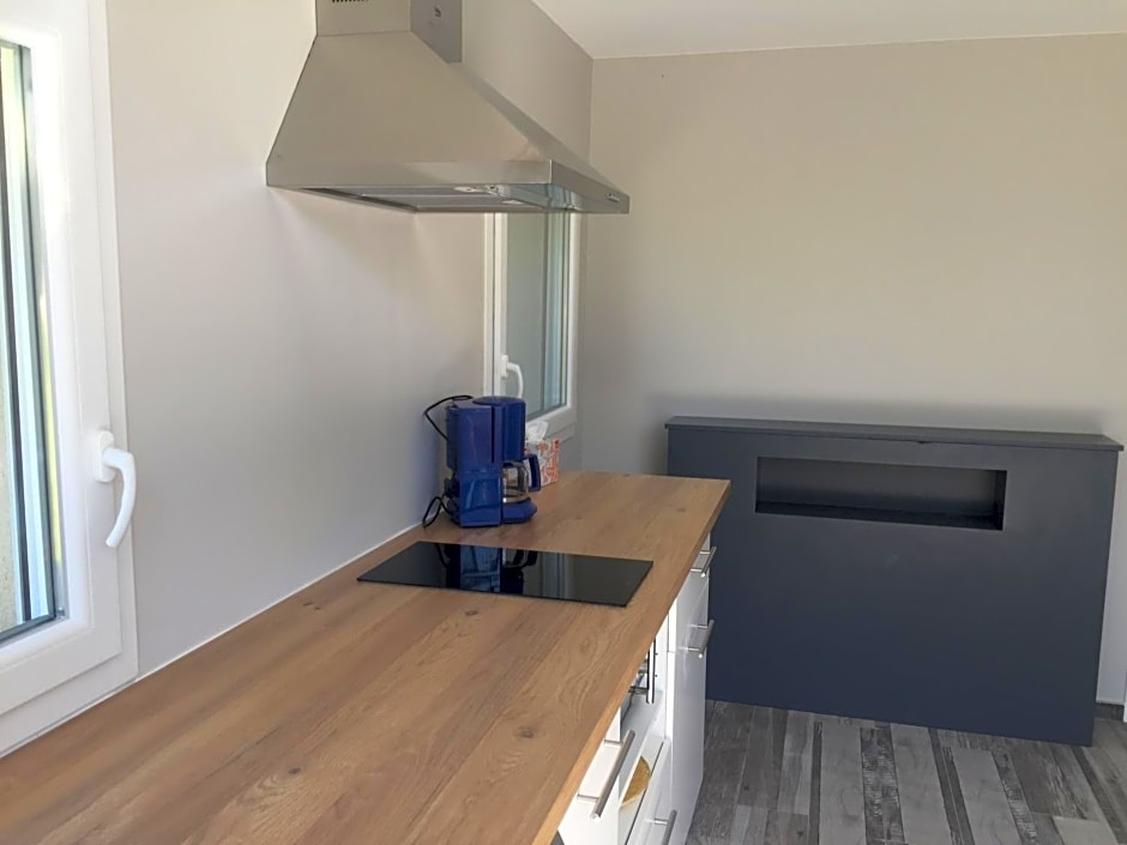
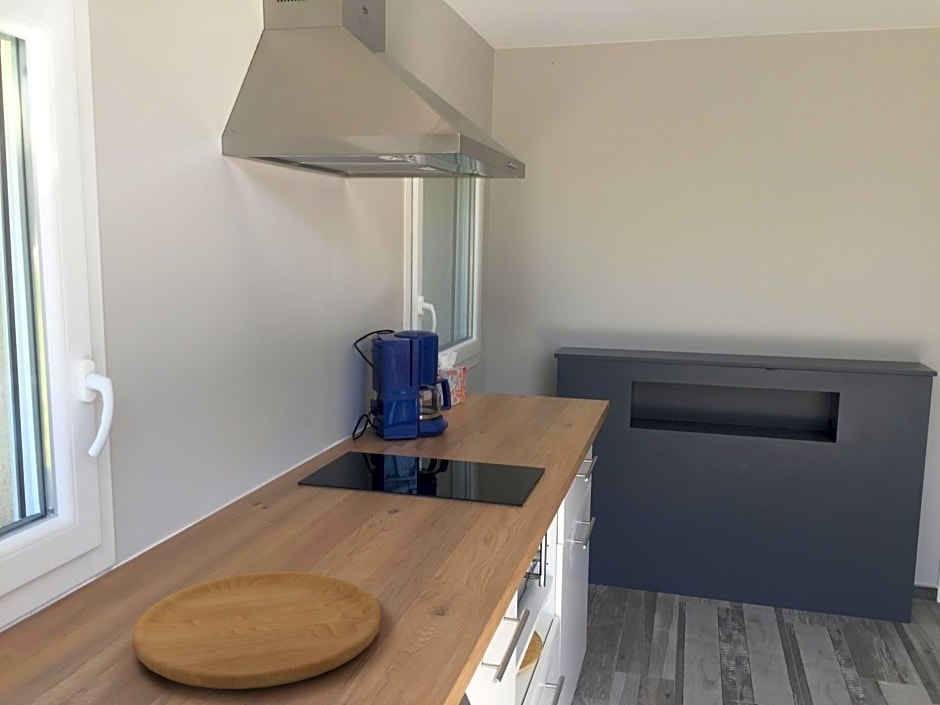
+ cutting board [132,571,383,690]
